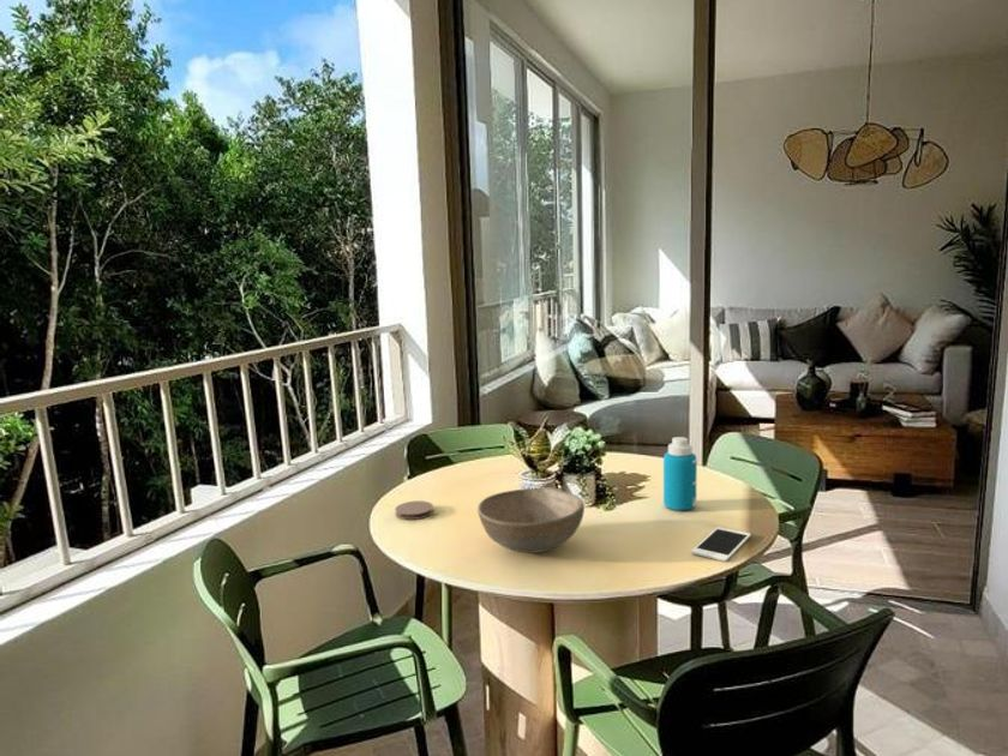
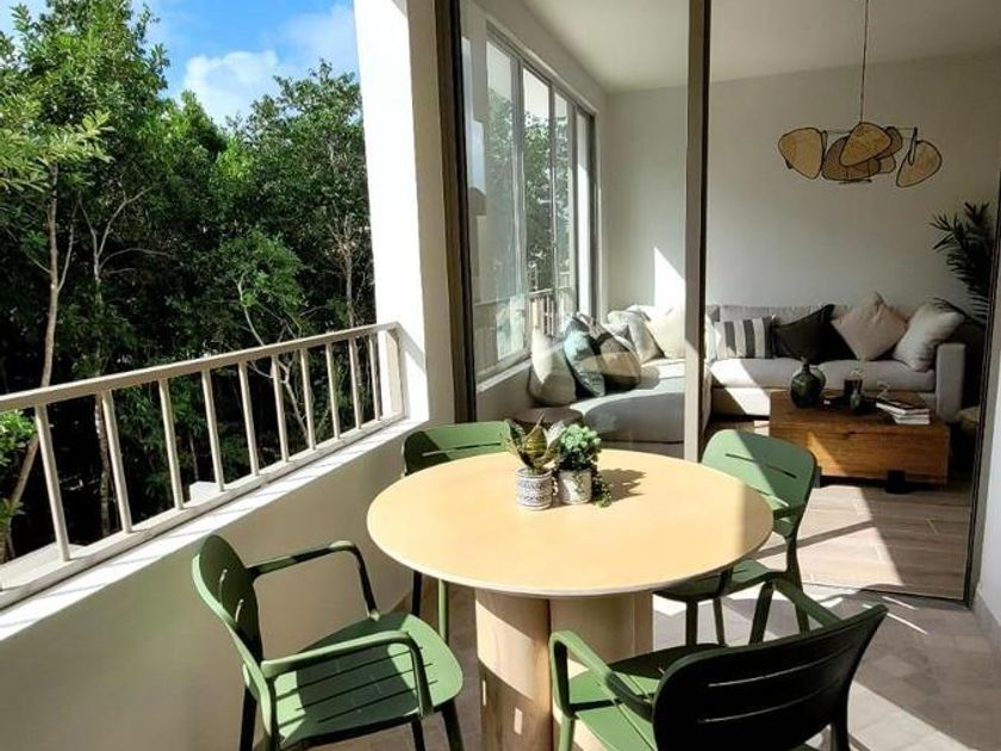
- coaster [394,499,434,521]
- bottle [662,436,698,511]
- bowl [476,486,586,554]
- cell phone [690,526,752,563]
